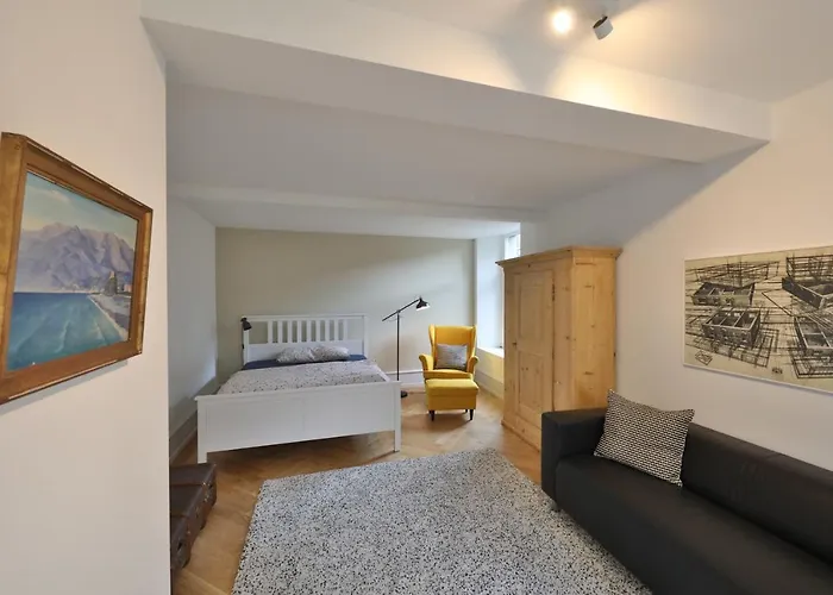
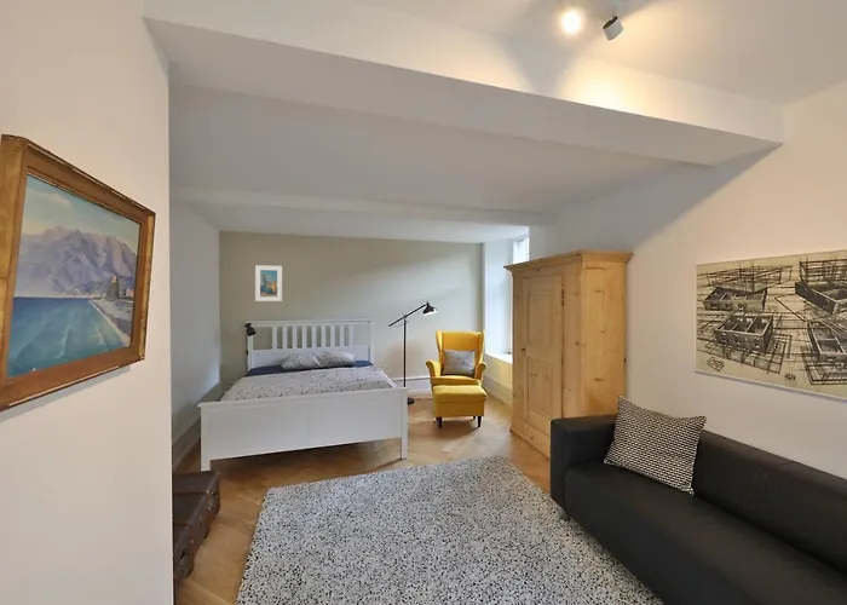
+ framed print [254,264,283,302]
